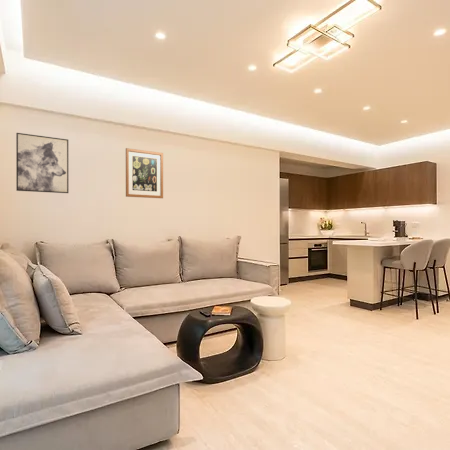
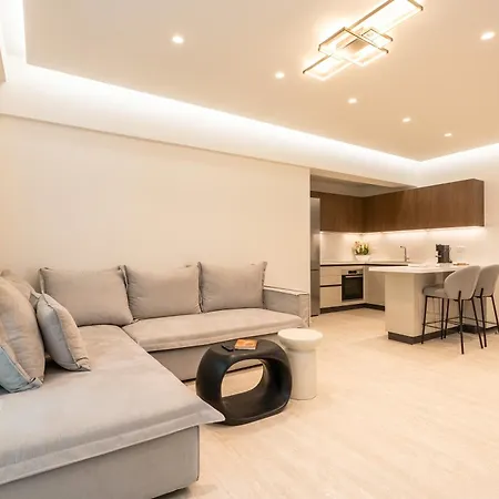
- wall art [15,132,69,194]
- wall art [125,147,164,199]
